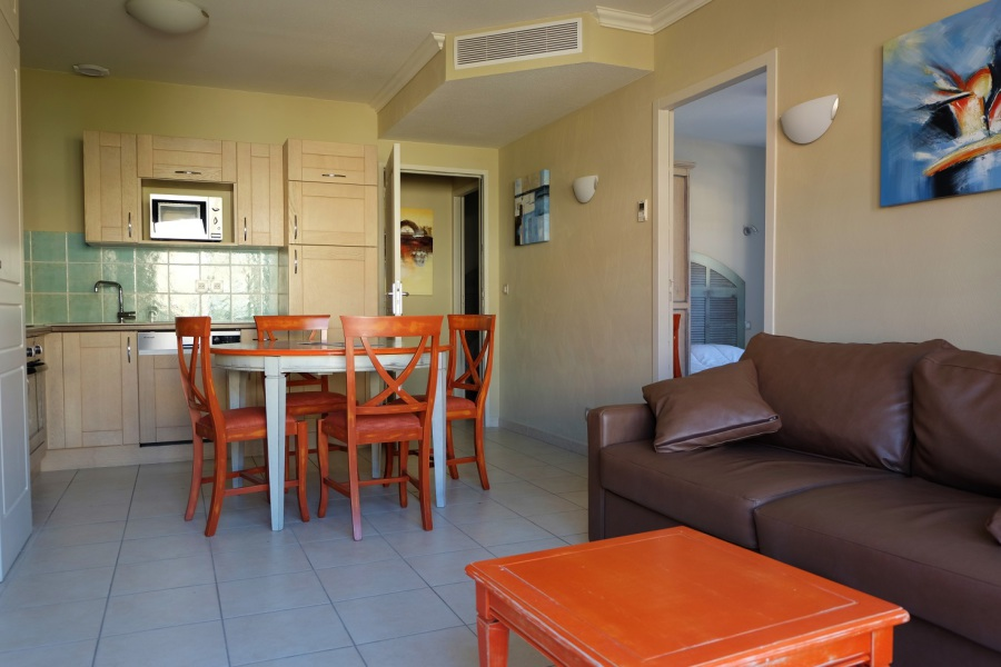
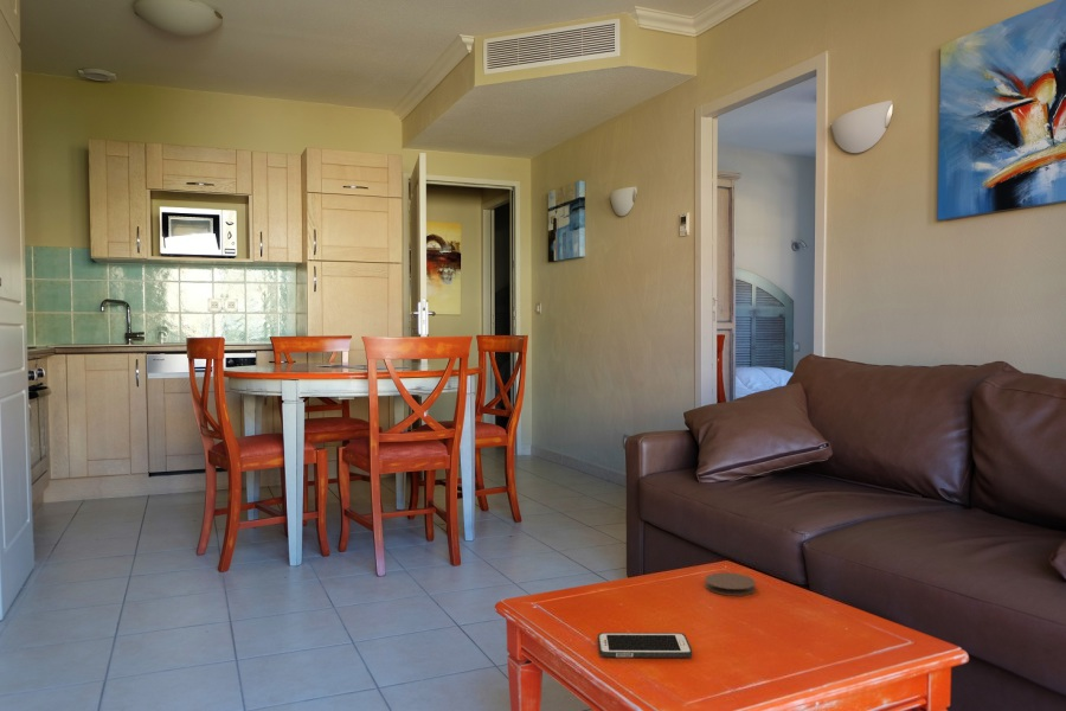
+ cell phone [597,632,693,659]
+ coaster [704,571,757,597]
